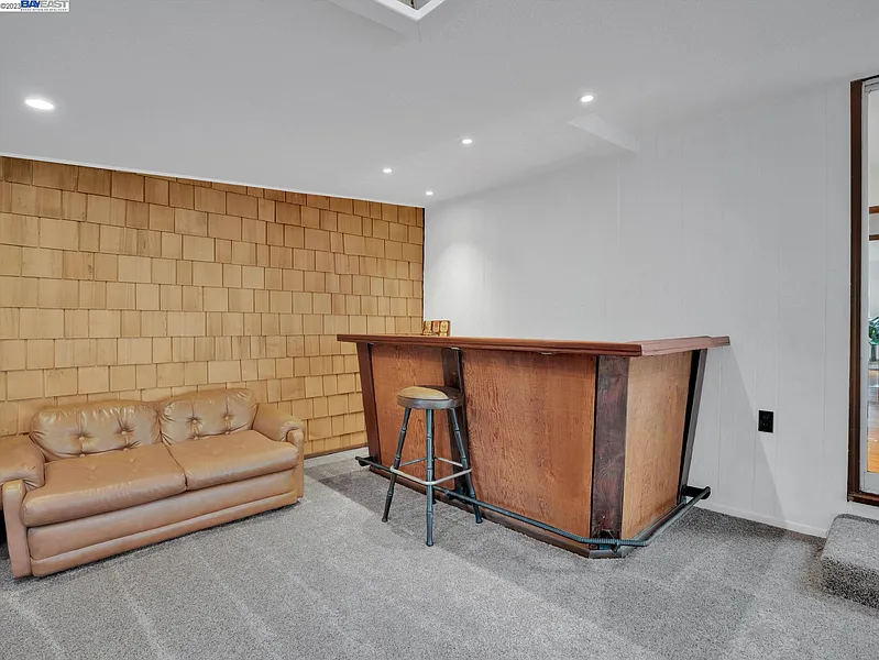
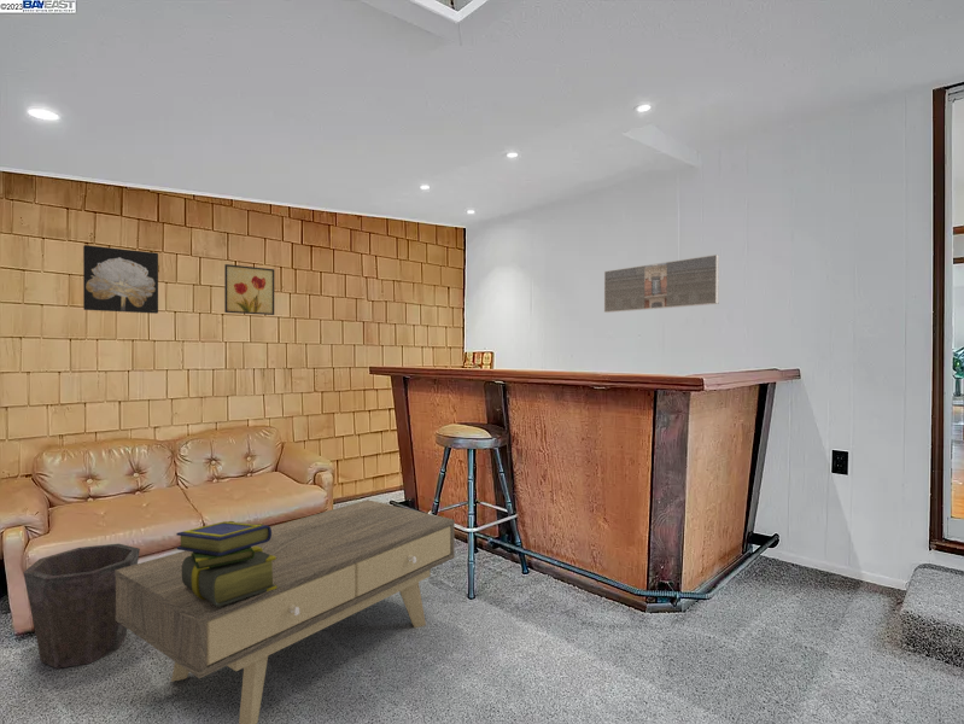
+ stack of books [175,520,276,607]
+ wall art [82,244,159,315]
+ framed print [603,253,720,314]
+ wall art [223,263,275,316]
+ coffee table [116,498,456,724]
+ waste bin [23,543,141,670]
